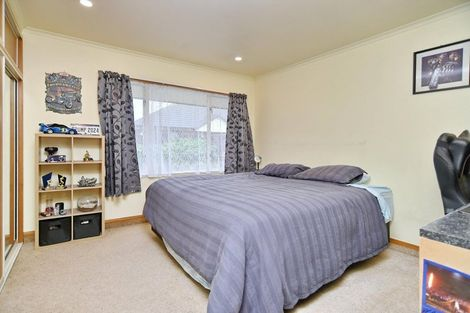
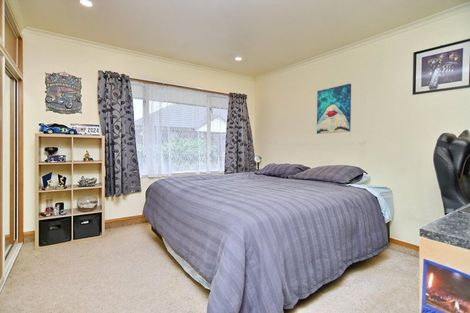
+ wall art [316,83,352,135]
